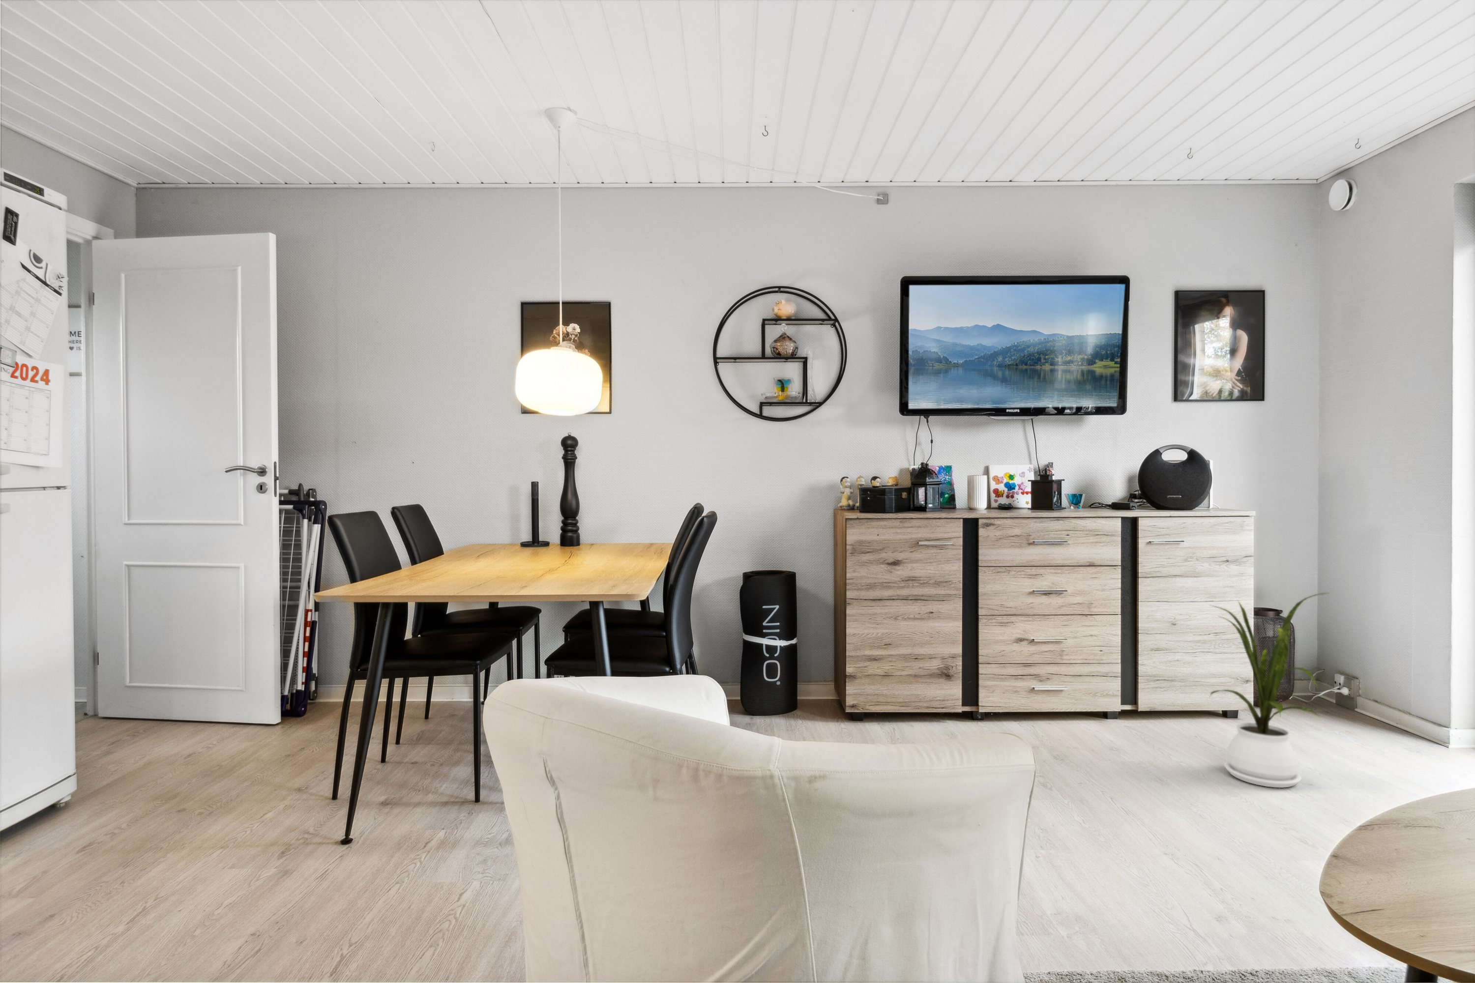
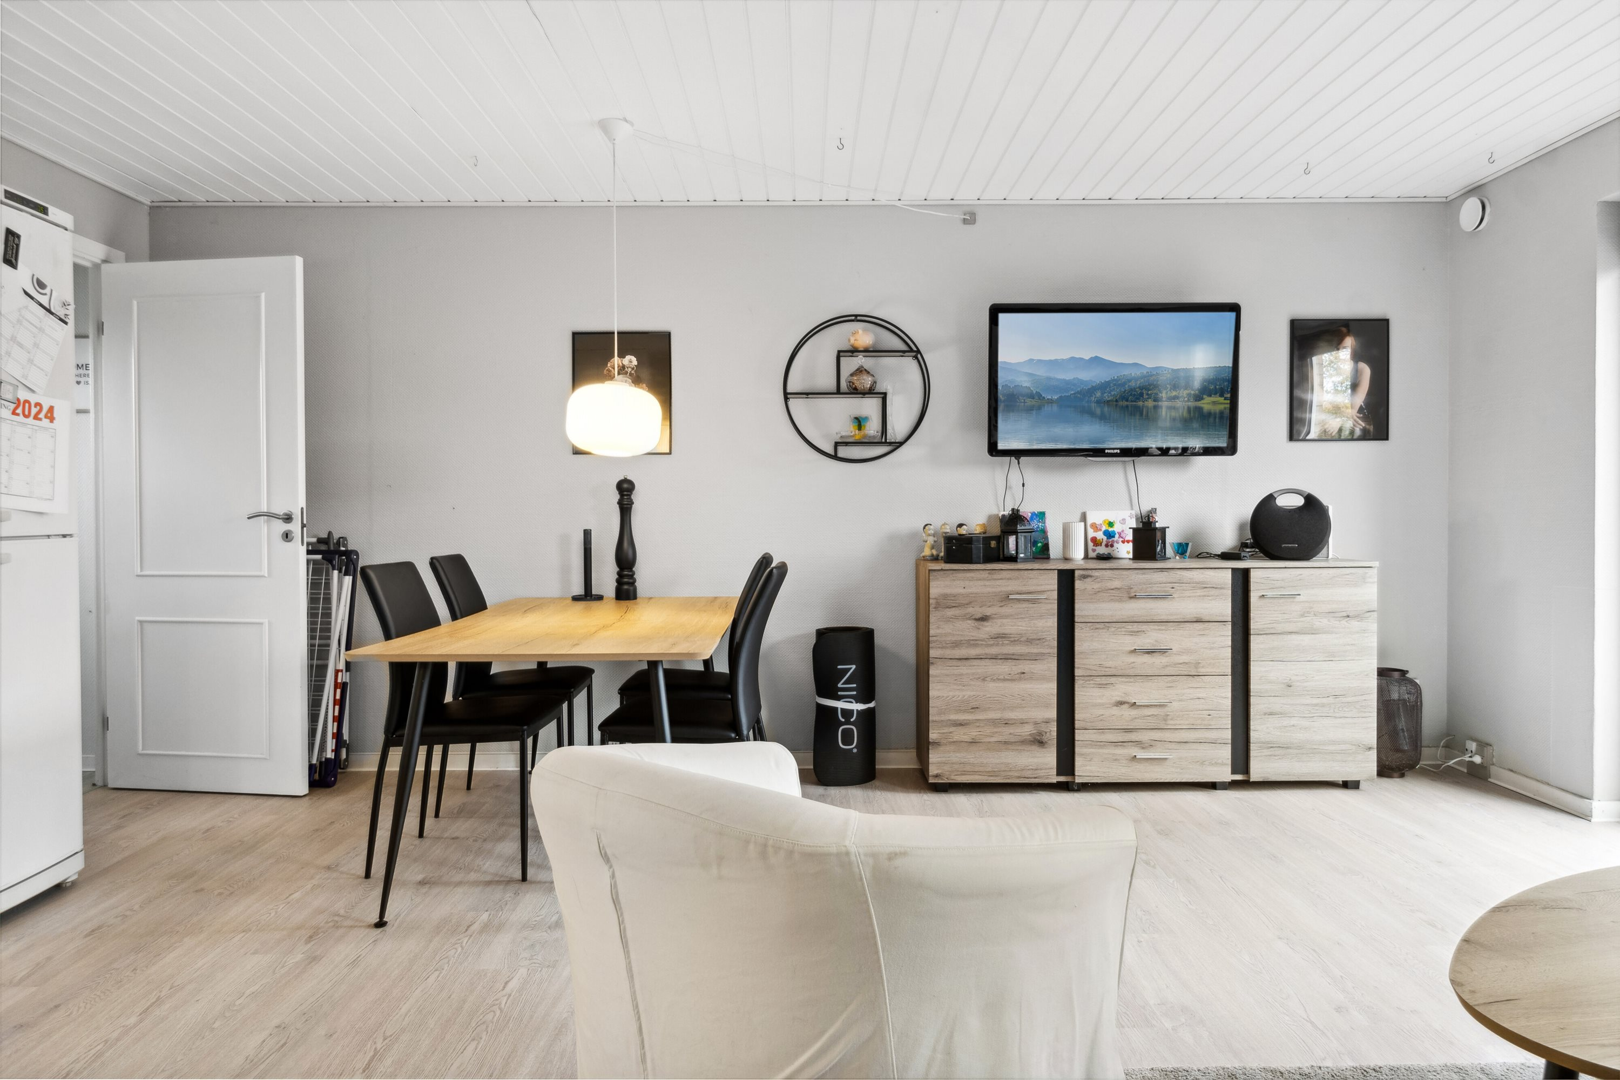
- house plant [1209,592,1329,789]
